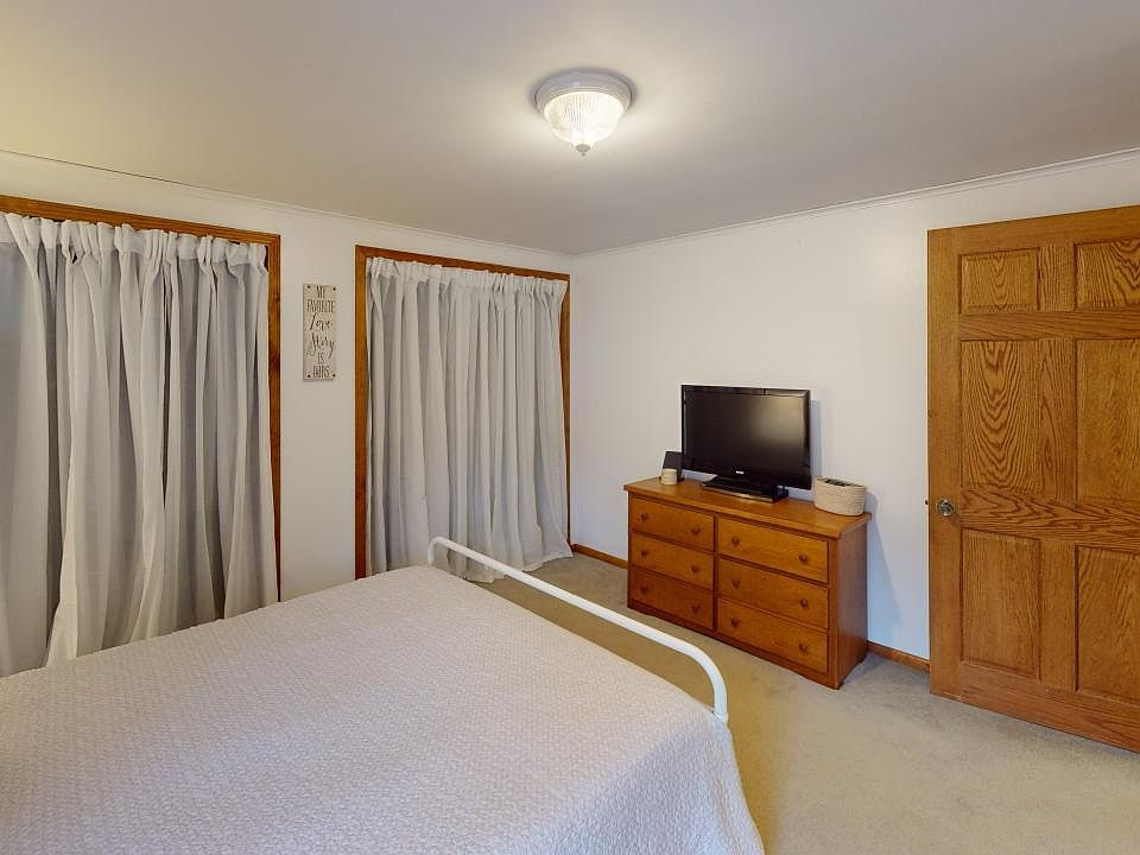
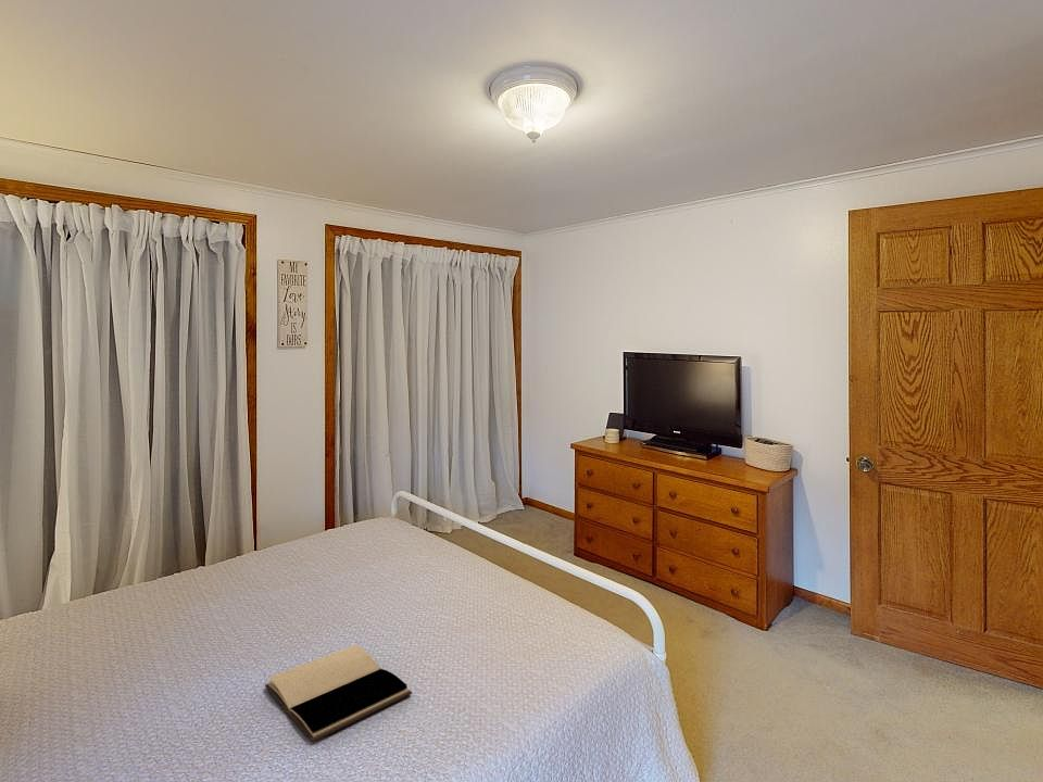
+ book [264,643,413,743]
